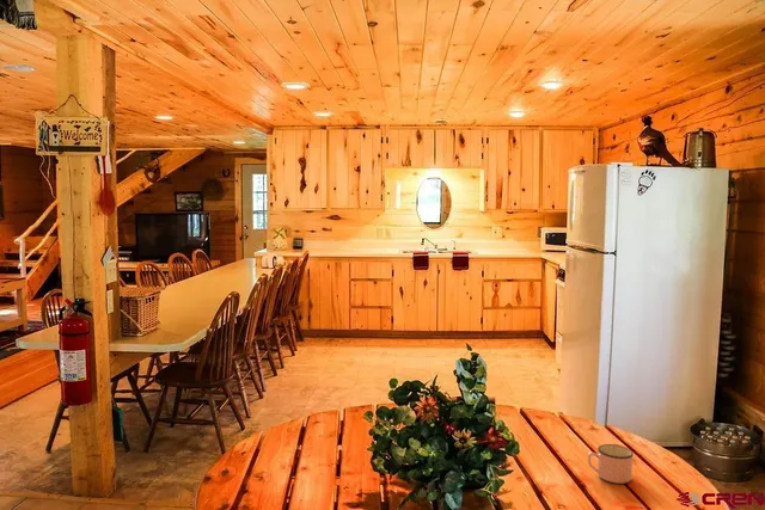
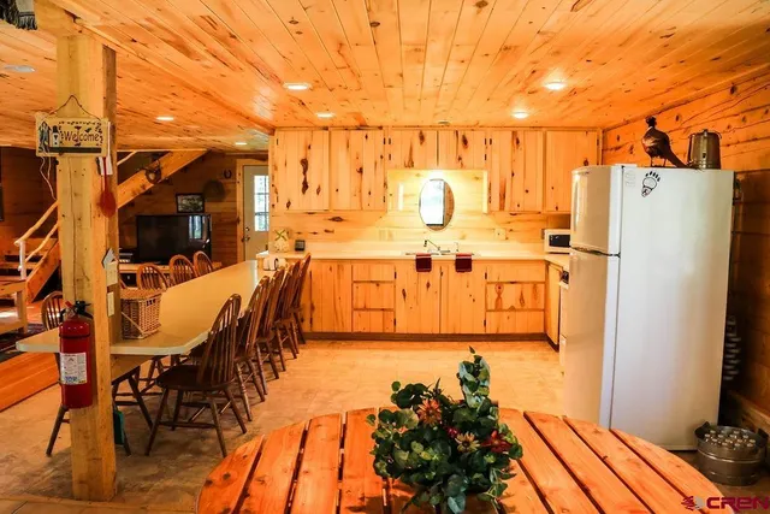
- mug [587,443,635,485]
